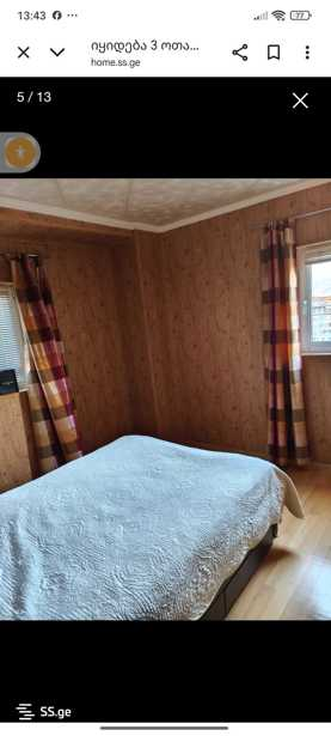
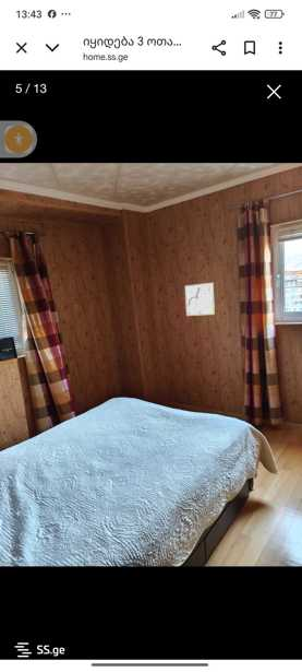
+ wall art [184,282,216,317]
